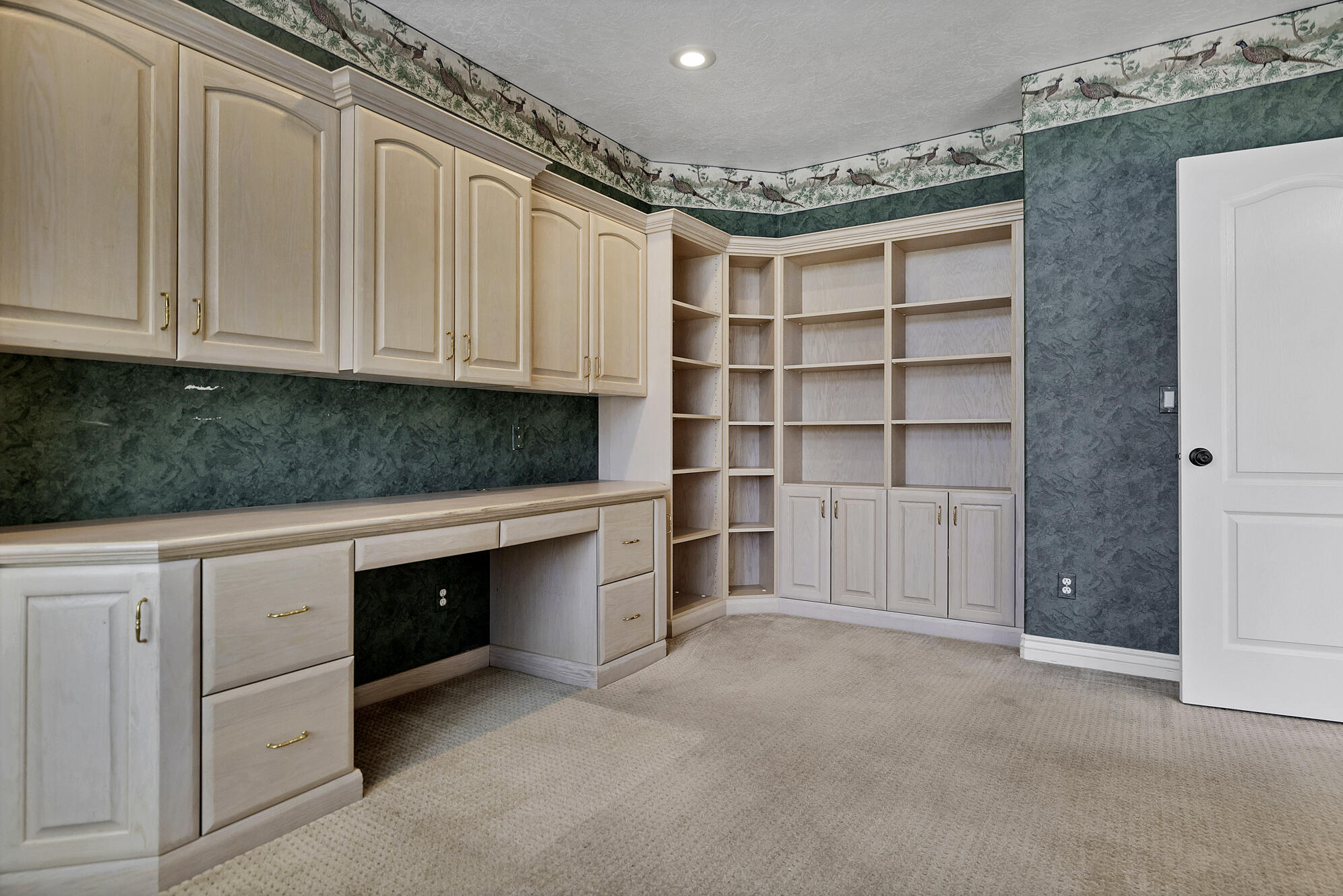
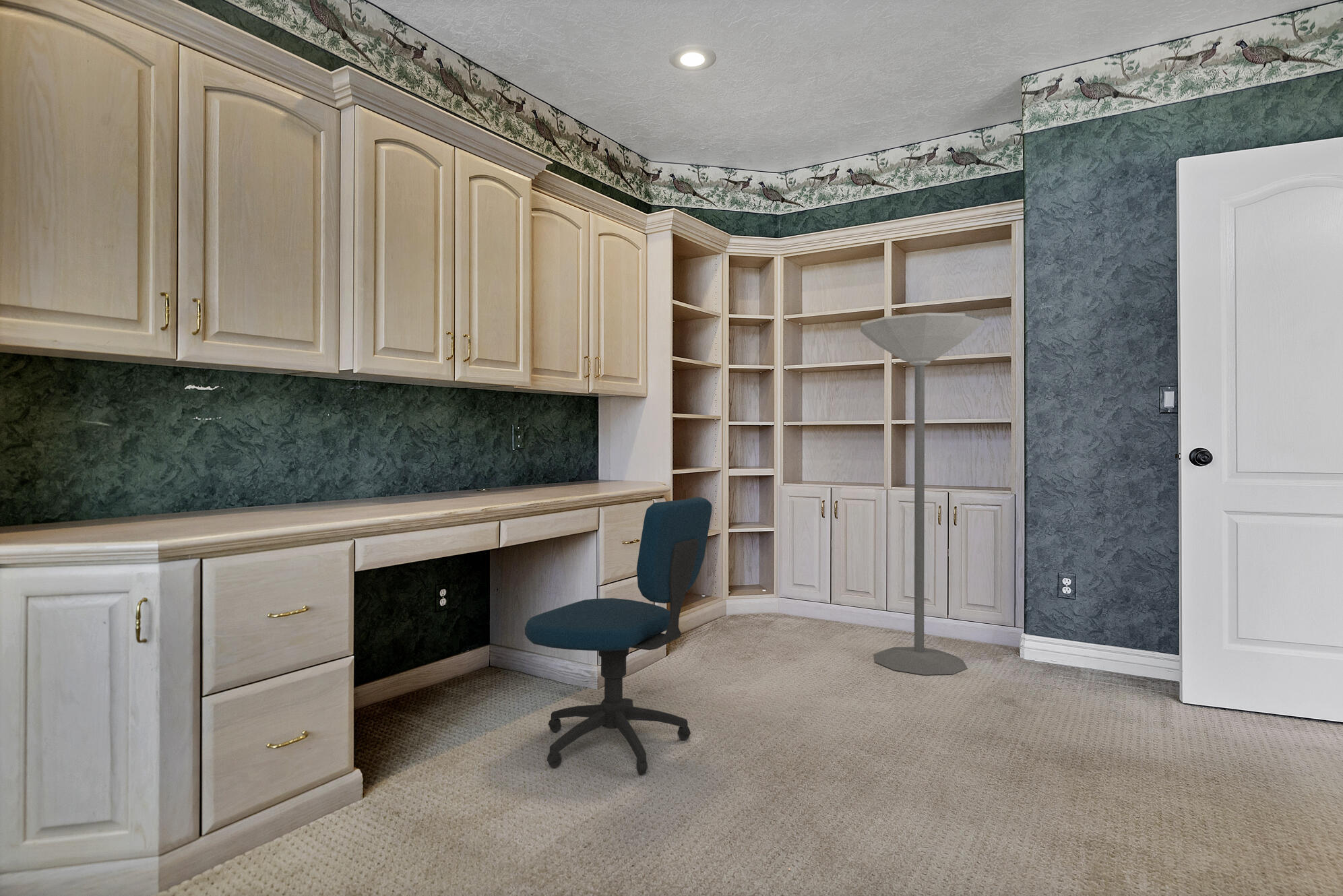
+ floor lamp [860,312,985,676]
+ office chair [524,496,712,775]
